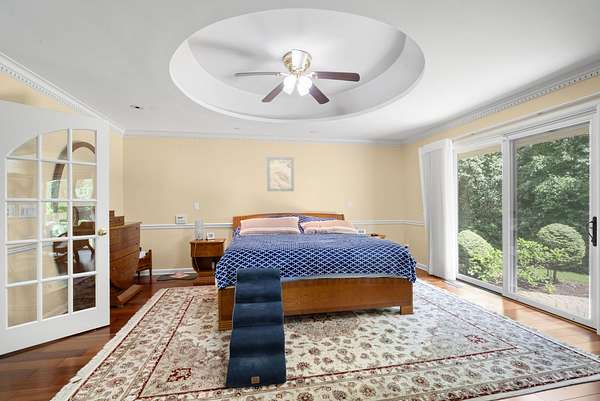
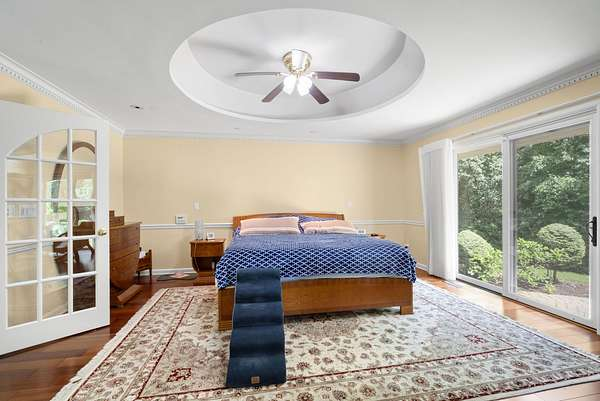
- wall art [266,156,295,192]
